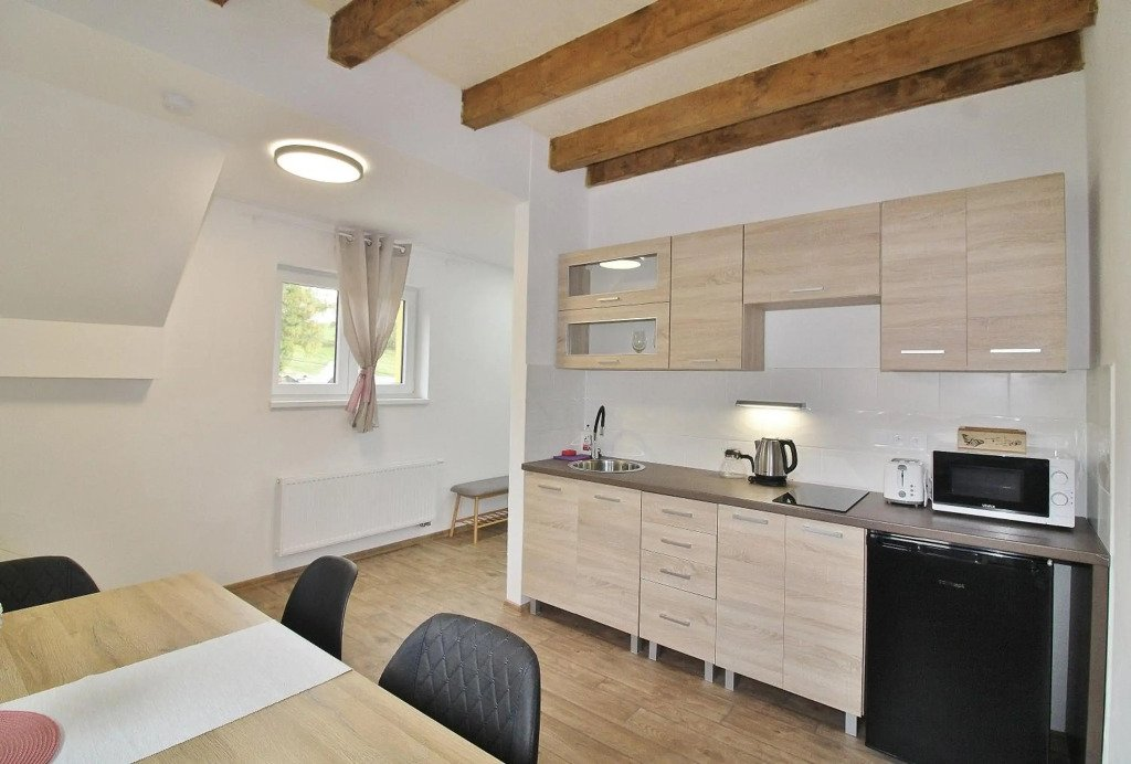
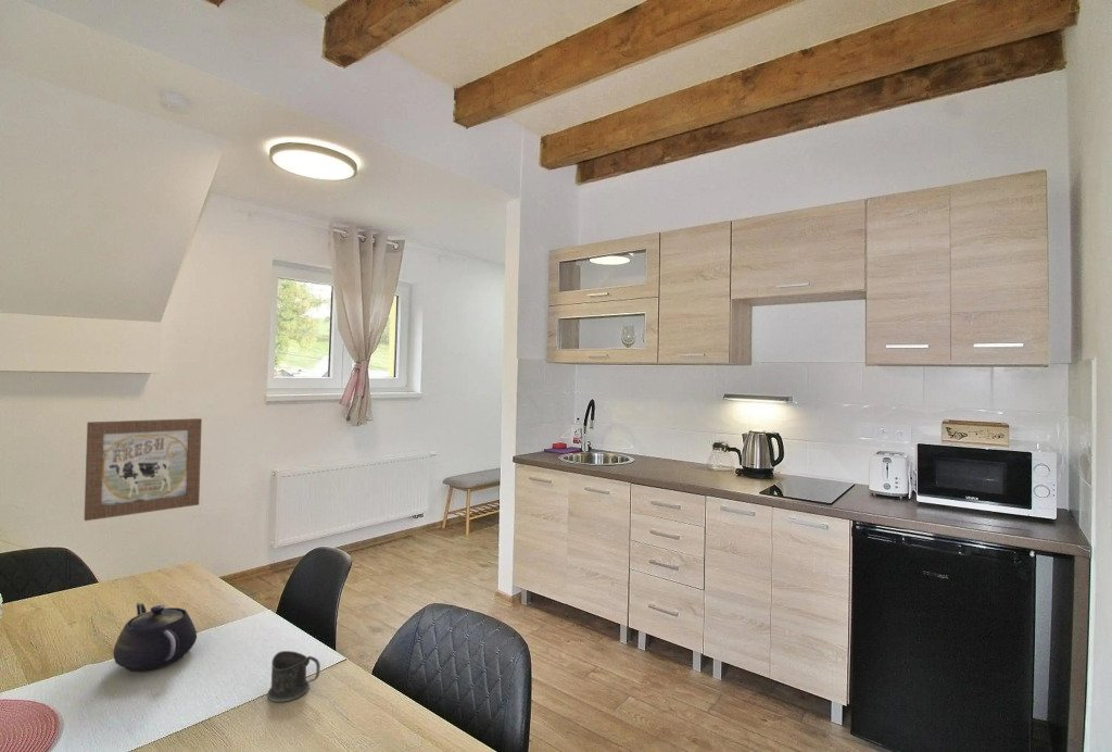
+ mug [266,650,321,703]
+ teapot [112,602,198,673]
+ wall art [84,417,203,522]
